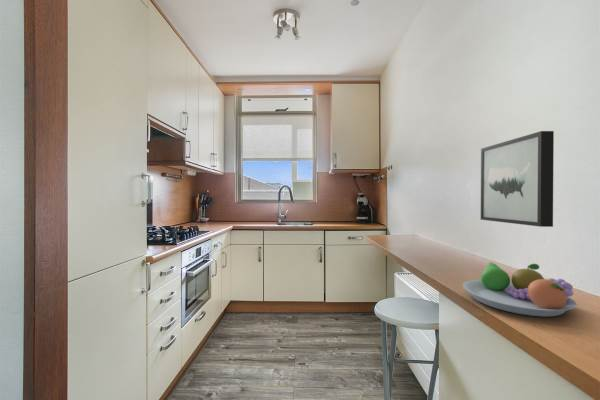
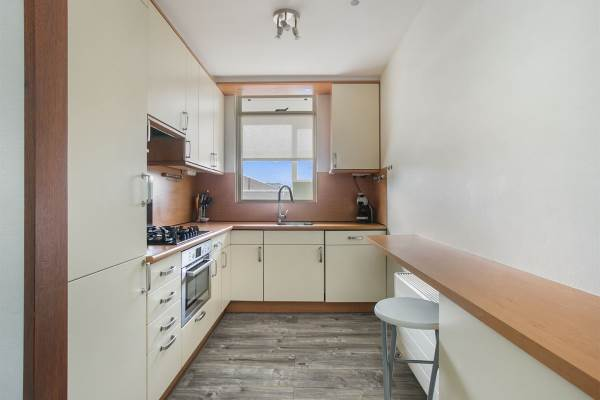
- wall art [480,130,555,228]
- fruit bowl [462,261,578,318]
